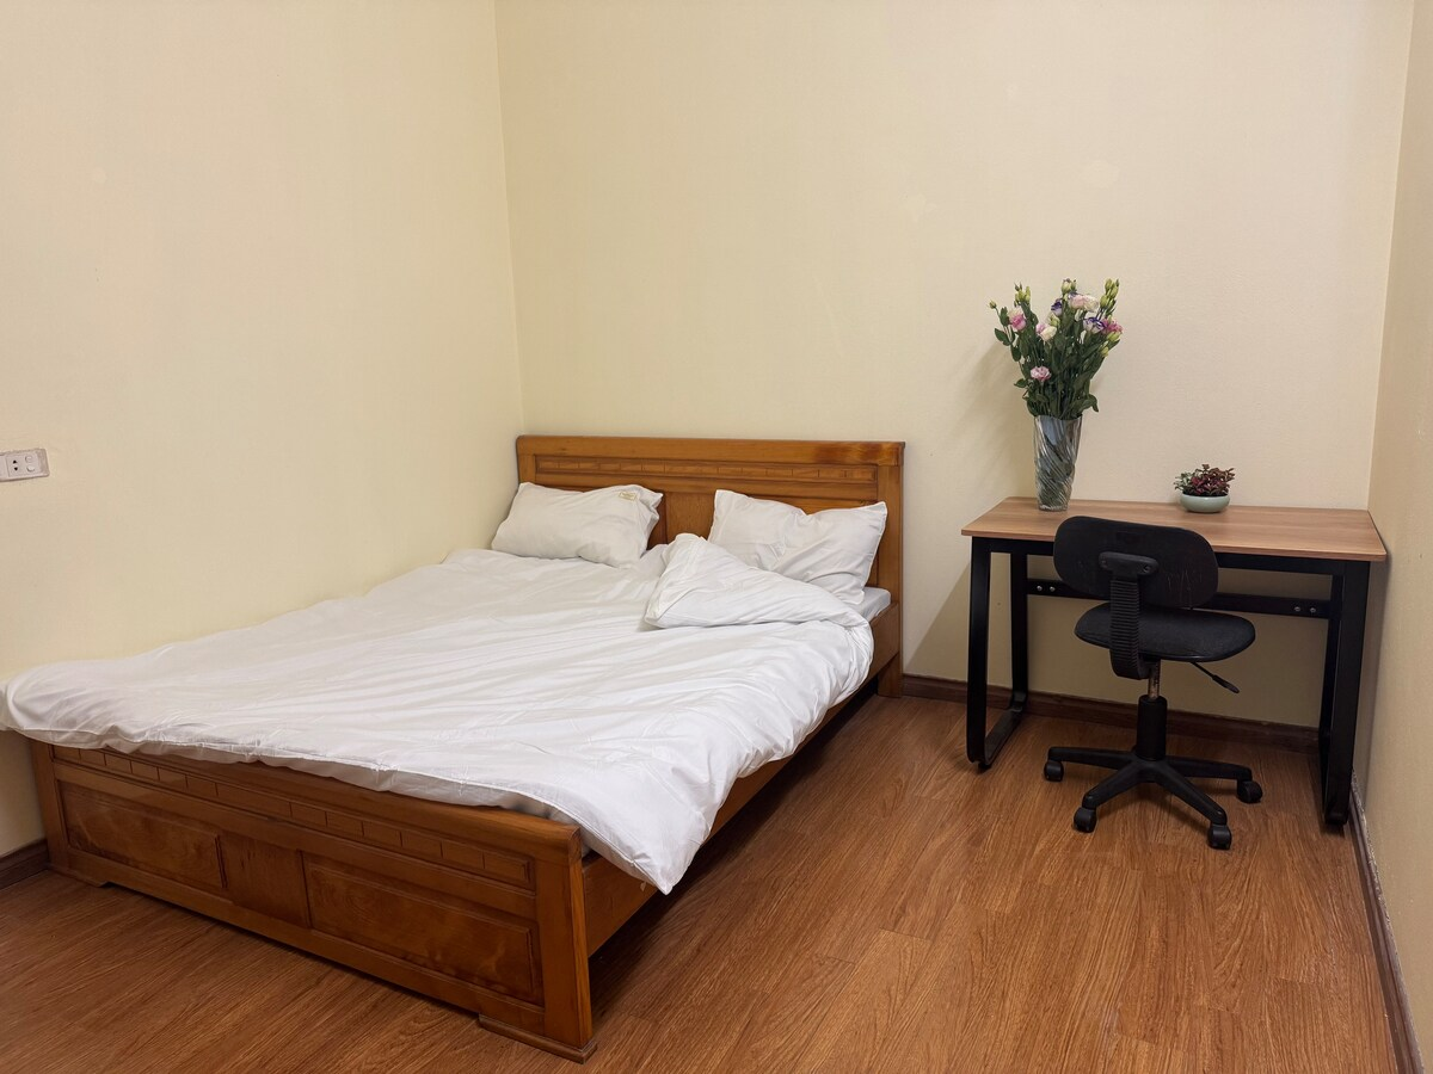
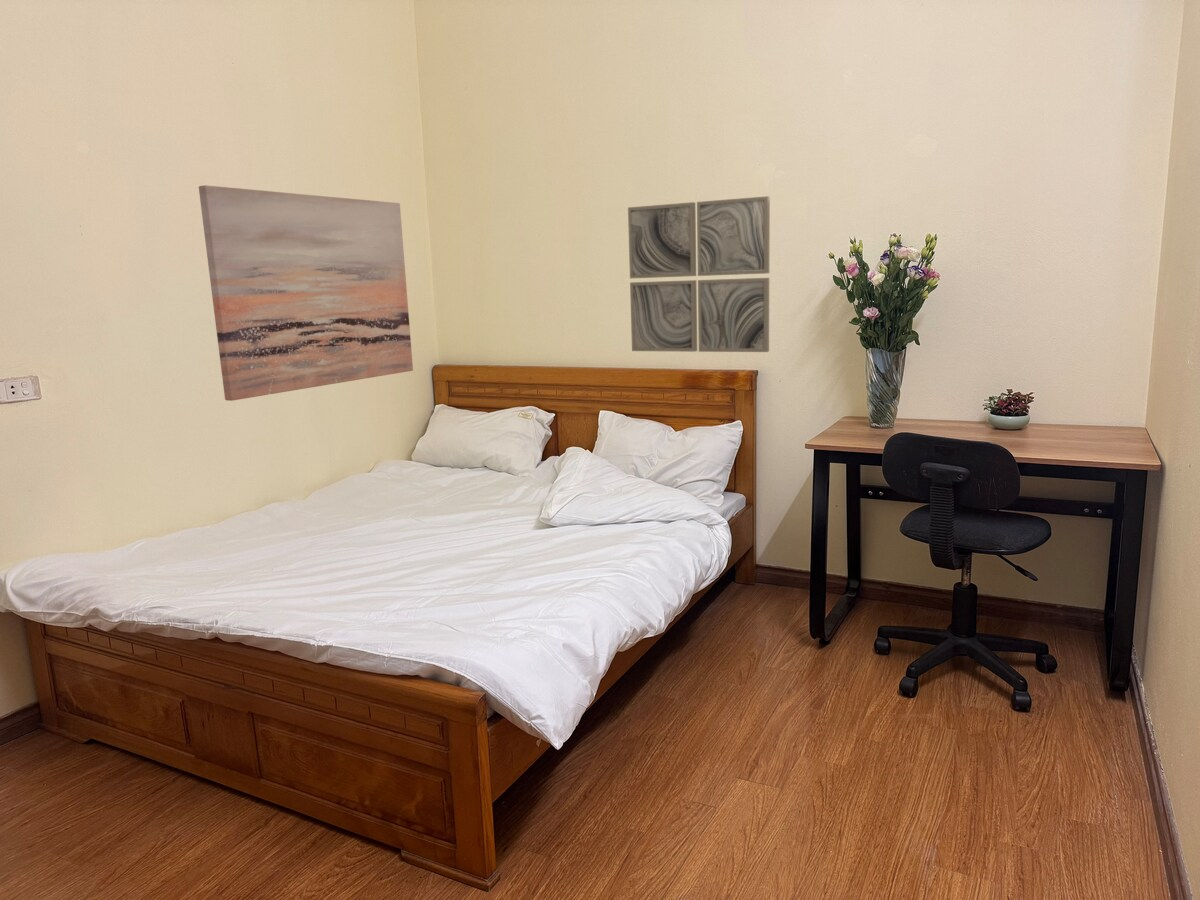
+ wall art [627,195,771,353]
+ wall art [198,184,414,402]
